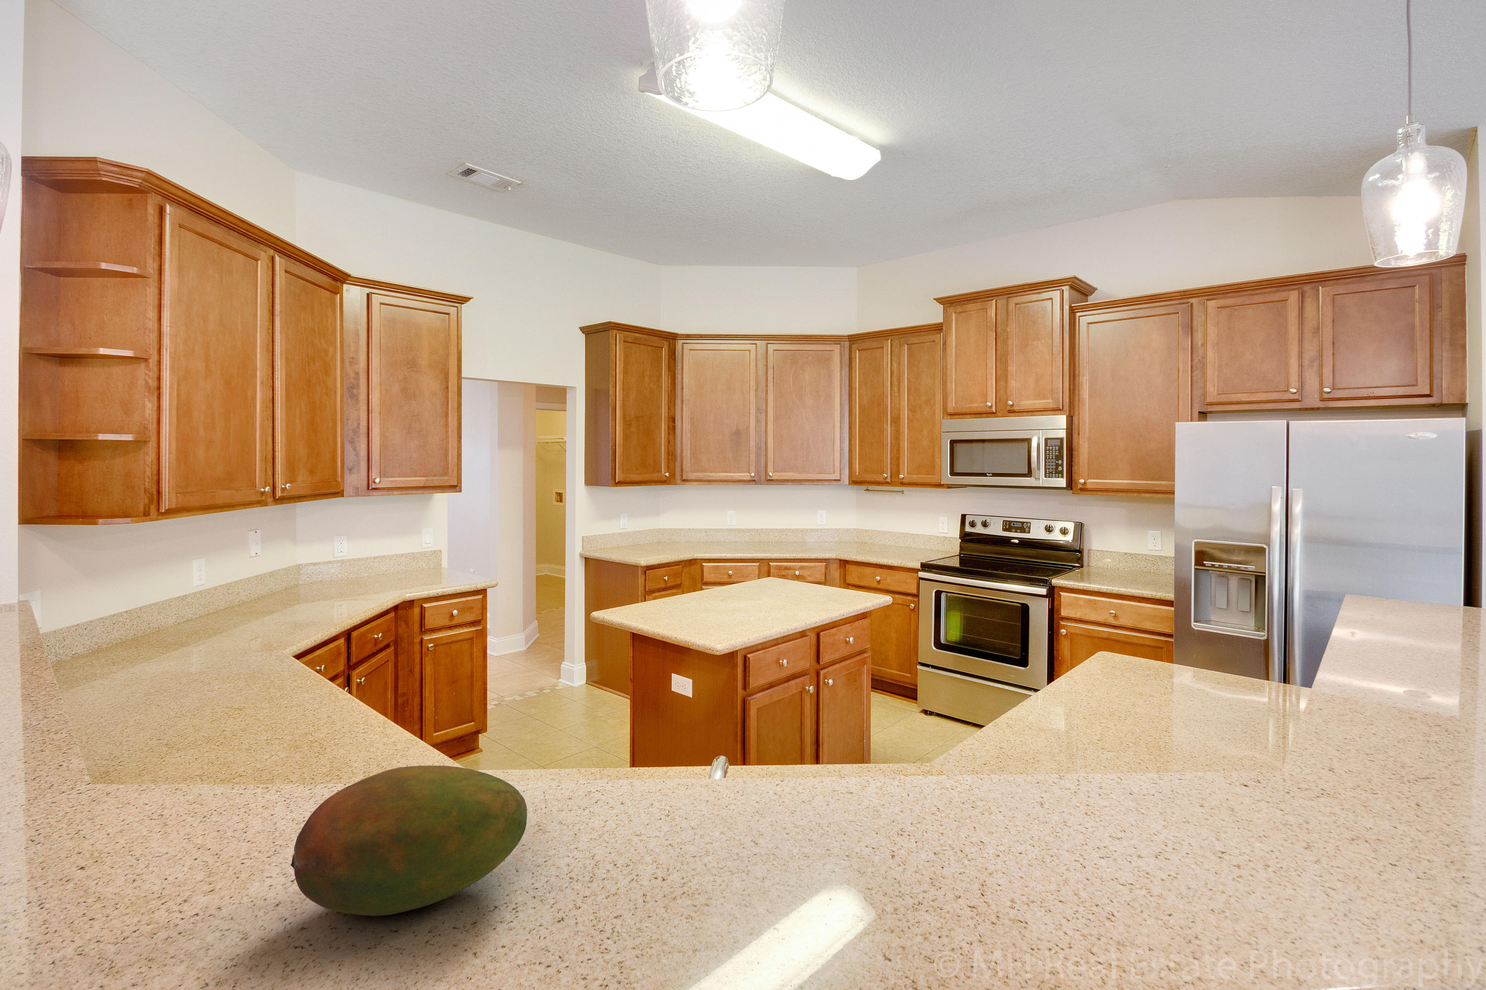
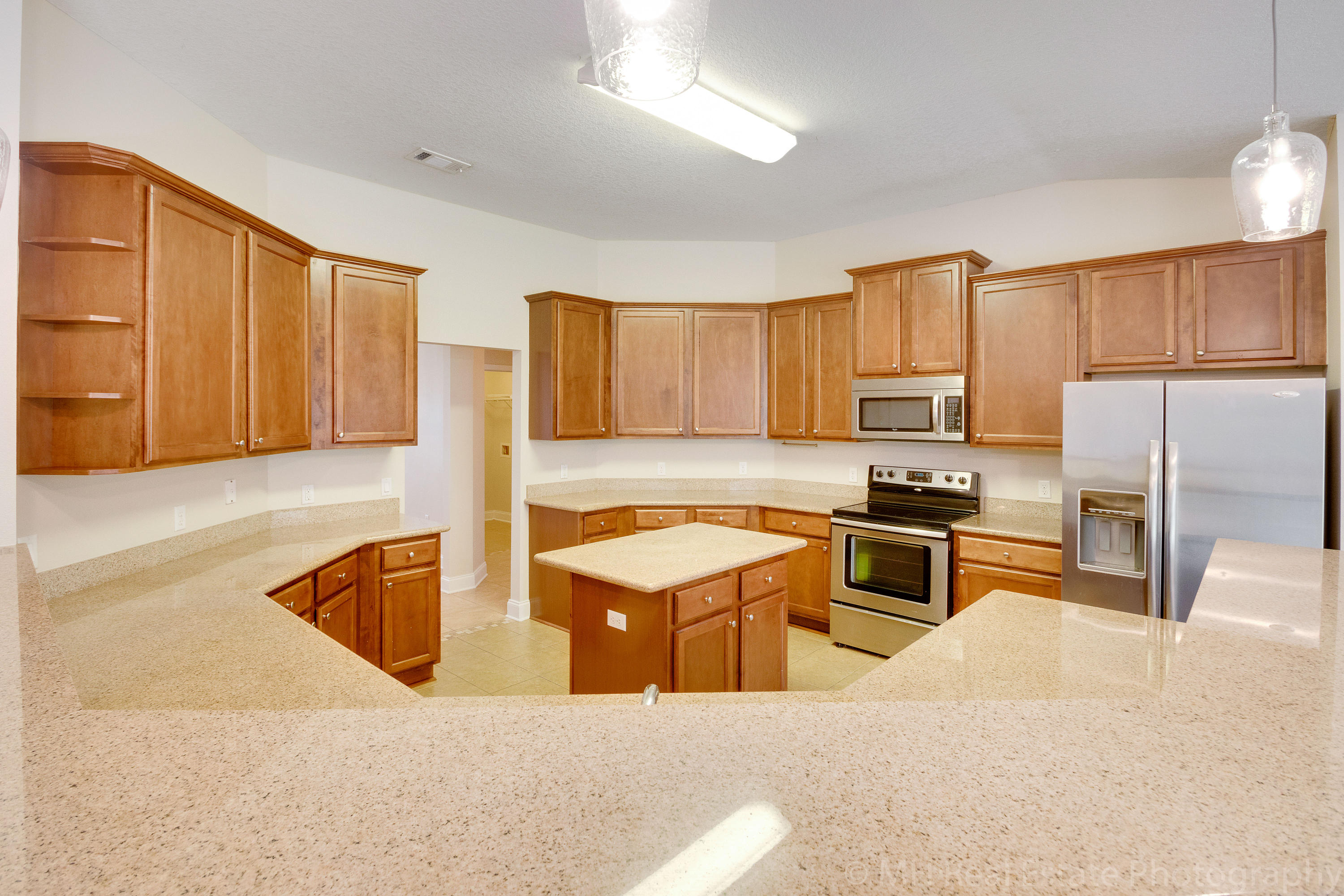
- fruit [291,766,527,916]
